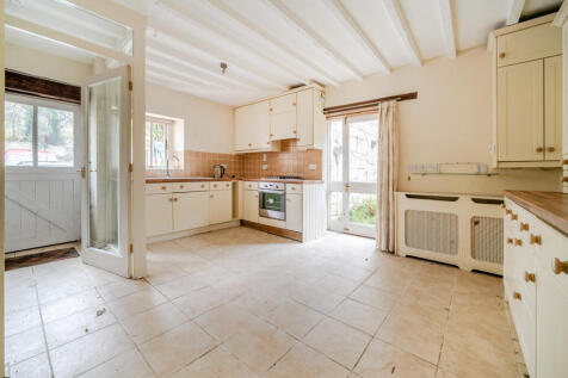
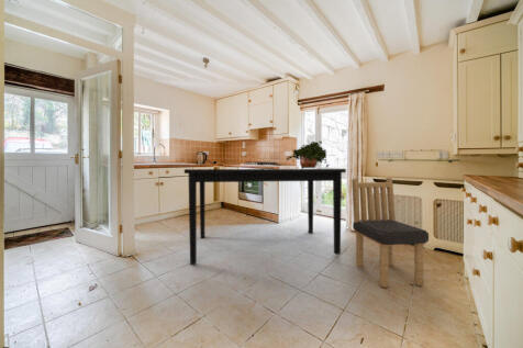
+ potted plant [286,141,330,169]
+ dining table [183,168,347,266]
+ dining chair [350,177,430,289]
